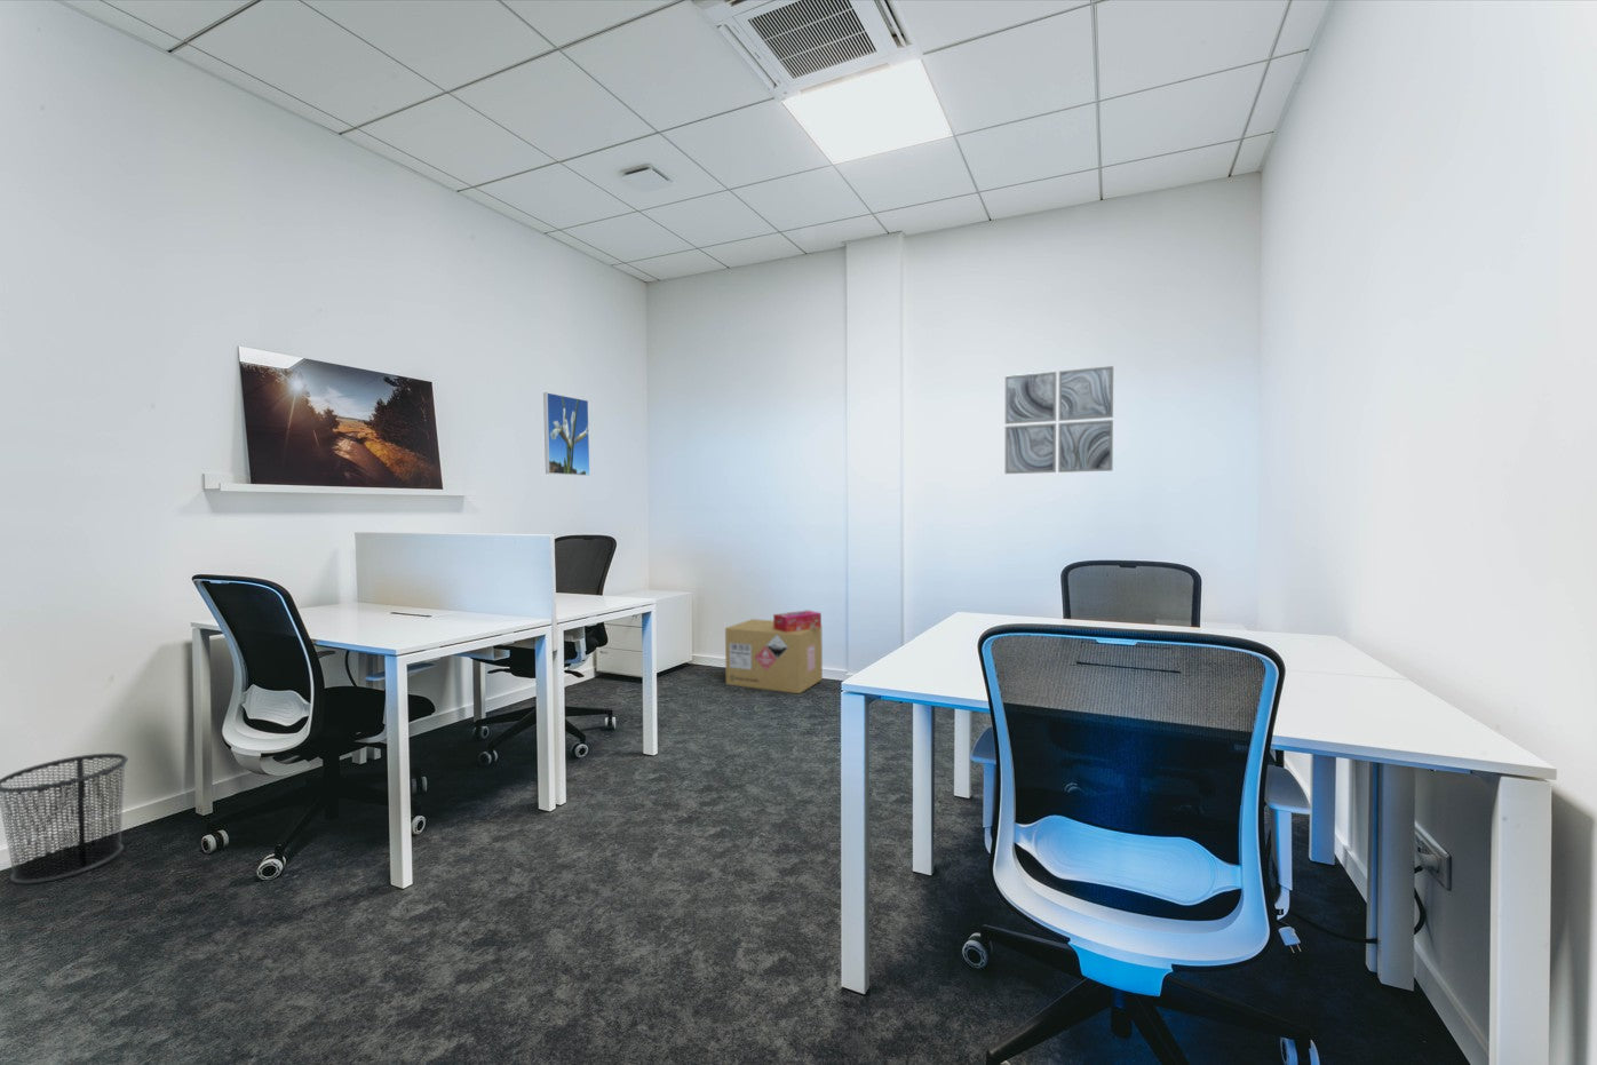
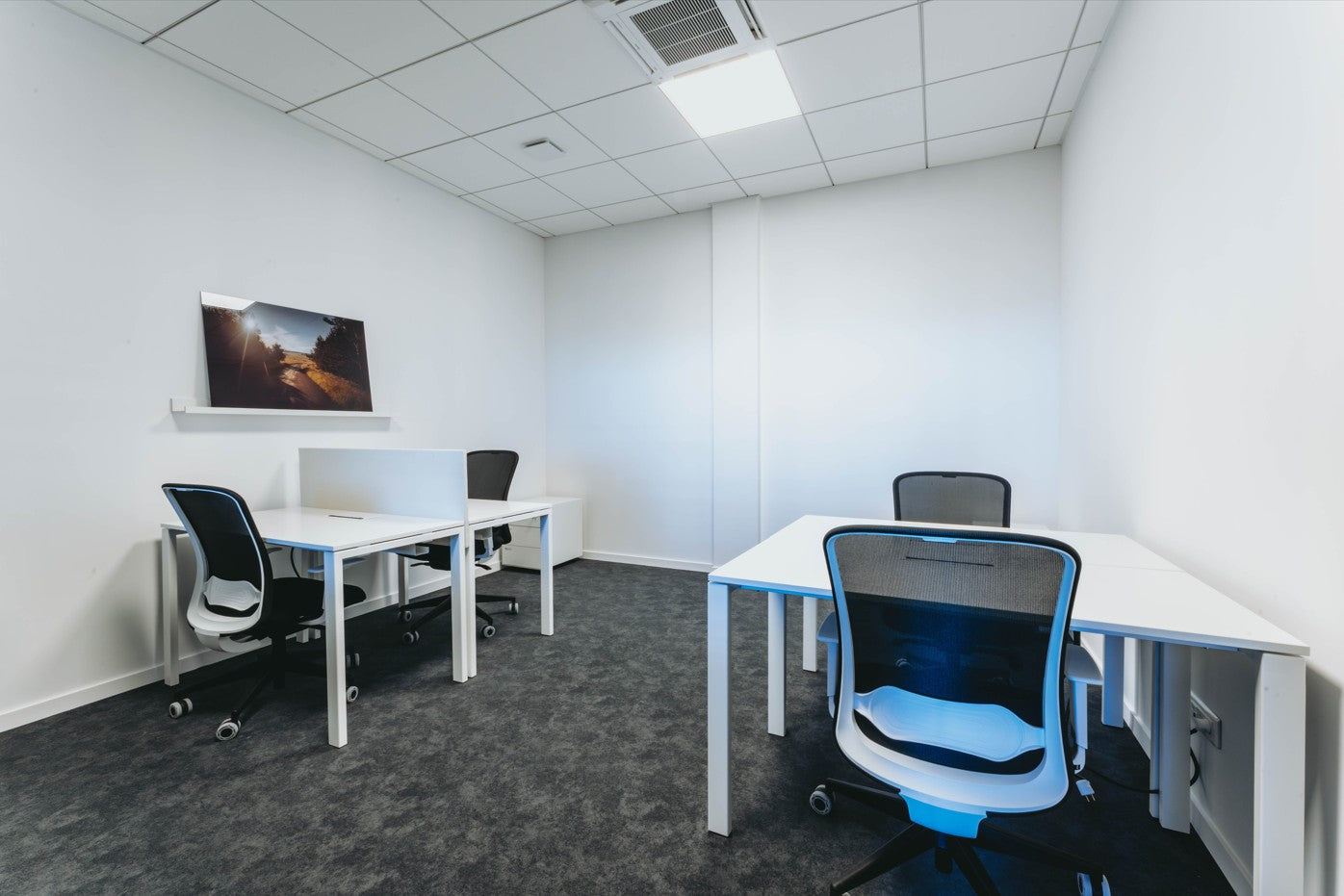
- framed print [542,391,592,477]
- cardboard box [724,618,823,694]
- waste bin [0,752,130,886]
- tissue box [772,609,822,632]
- wall art [1004,365,1115,474]
